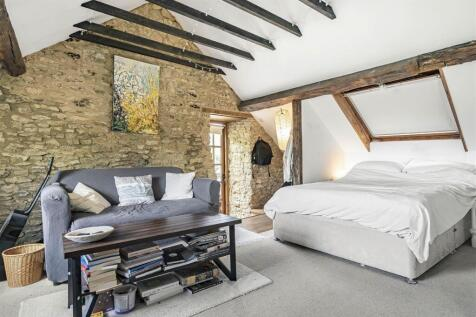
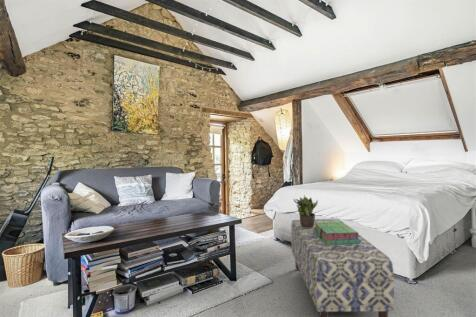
+ stack of books [313,220,361,245]
+ bench [290,218,395,317]
+ potted plant [292,193,319,227]
